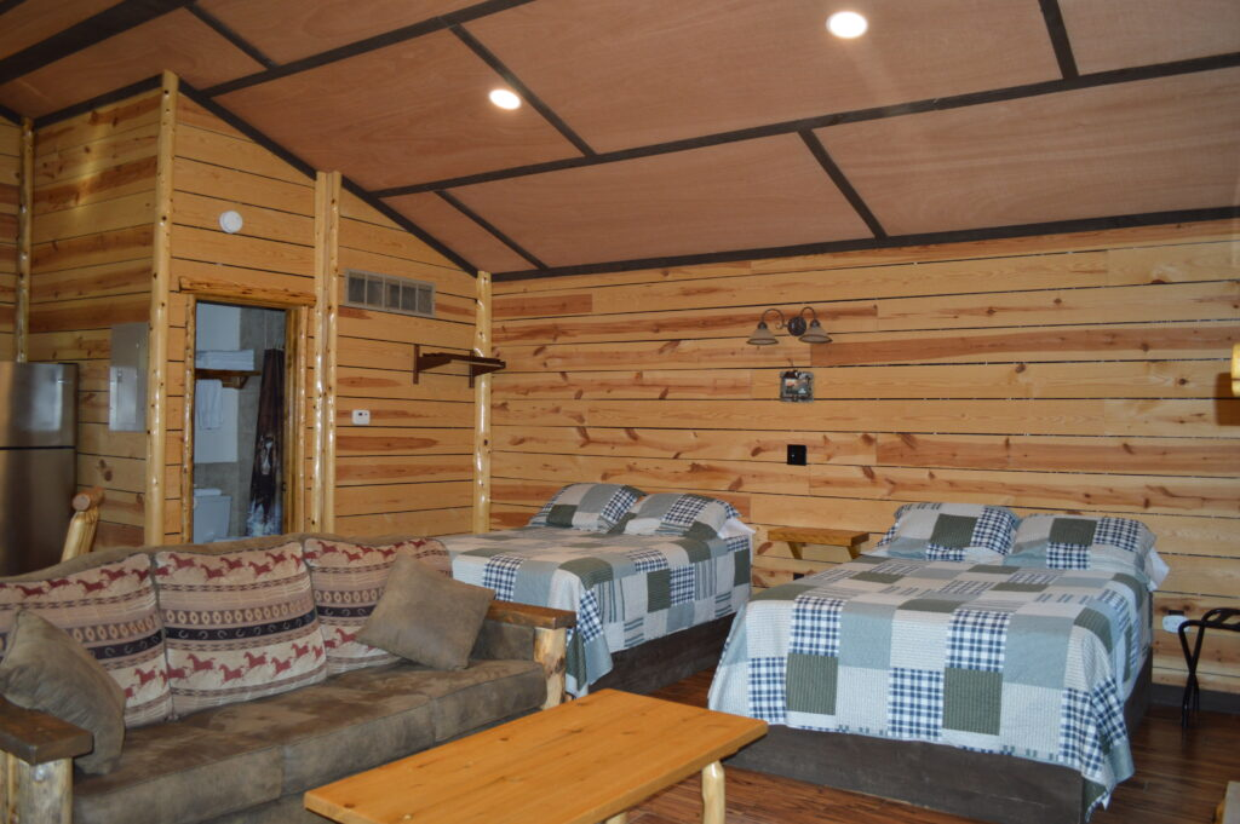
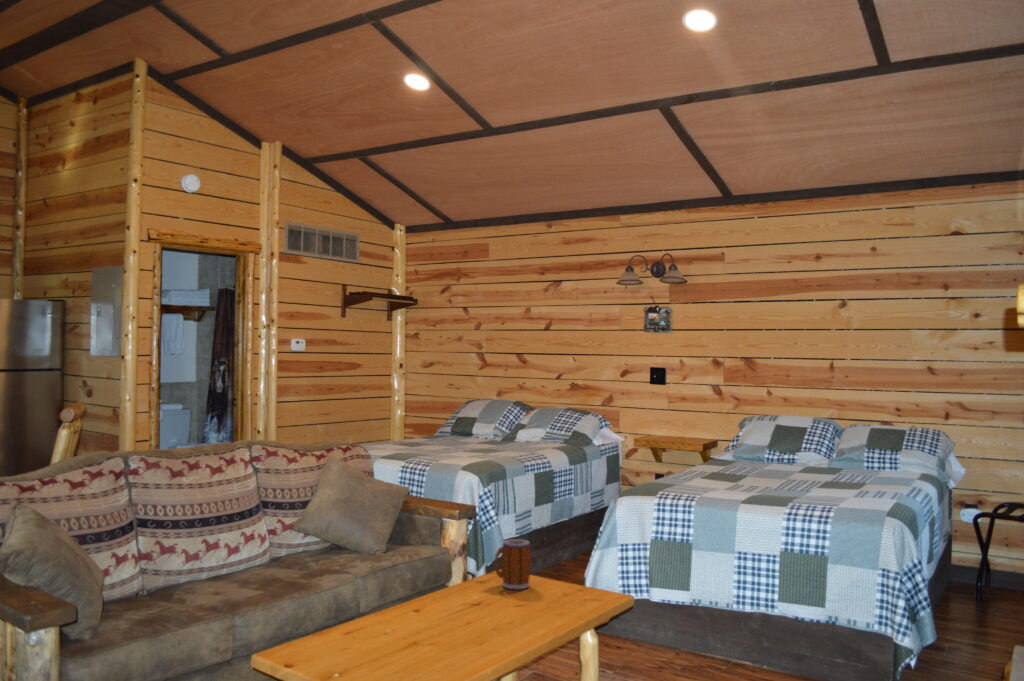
+ mug [493,538,532,590]
